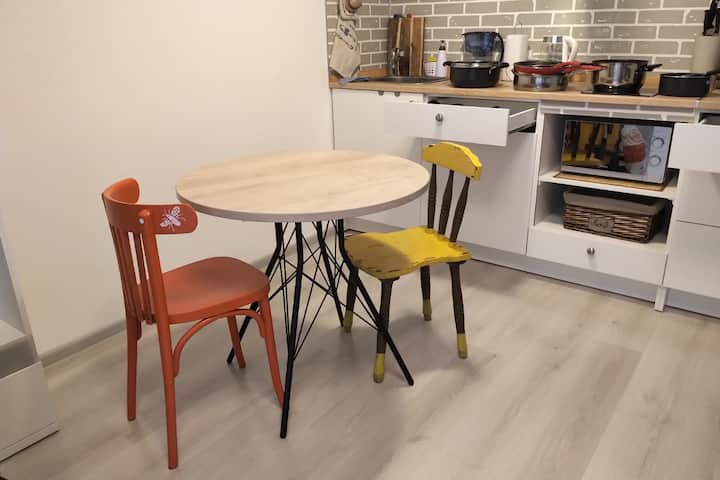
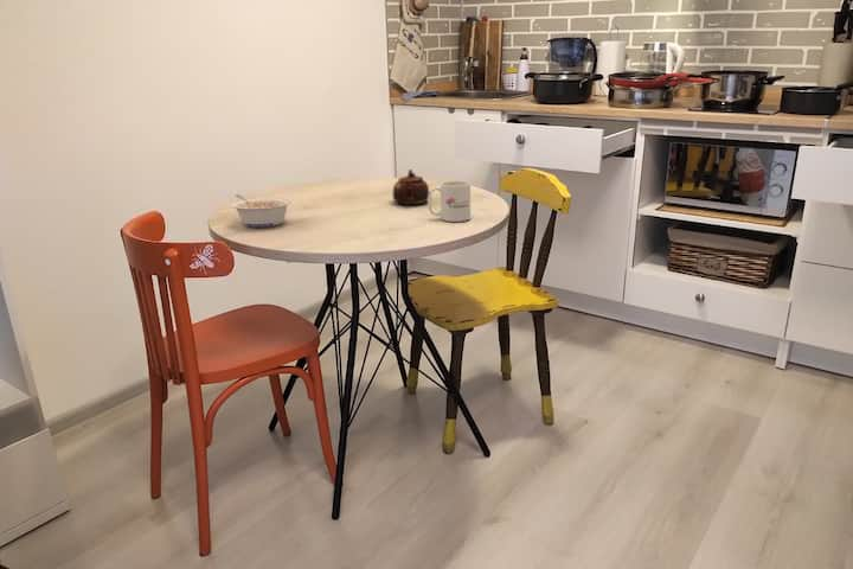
+ mug [426,180,472,223]
+ teapot [392,168,430,205]
+ legume [230,193,293,228]
